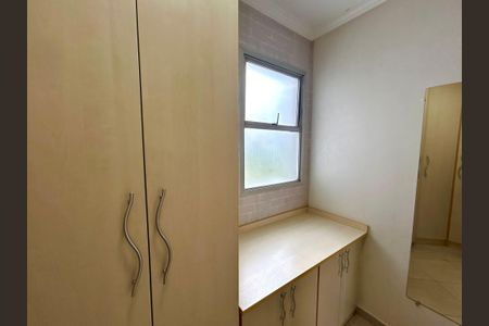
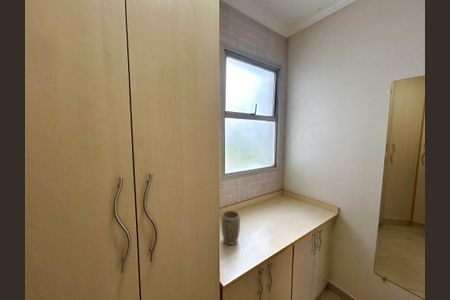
+ plant pot [220,209,241,246]
